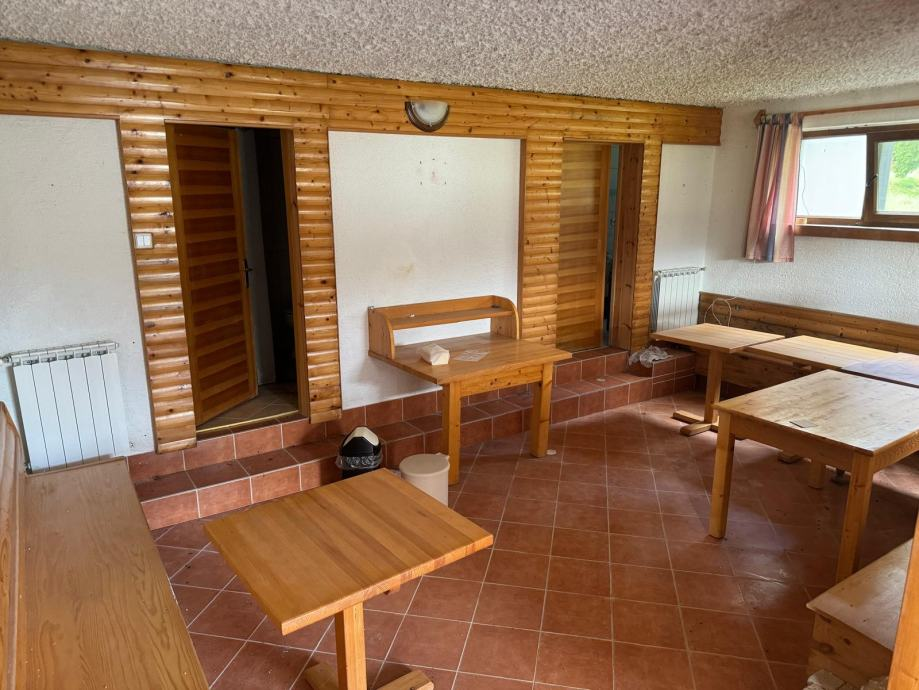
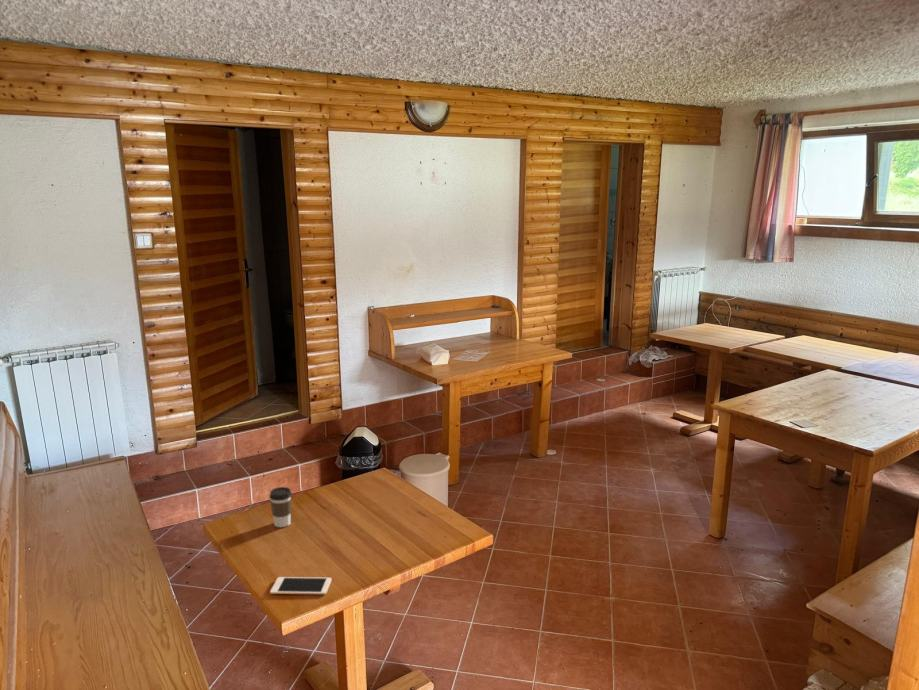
+ coffee cup [268,486,293,528]
+ cell phone [269,576,333,595]
